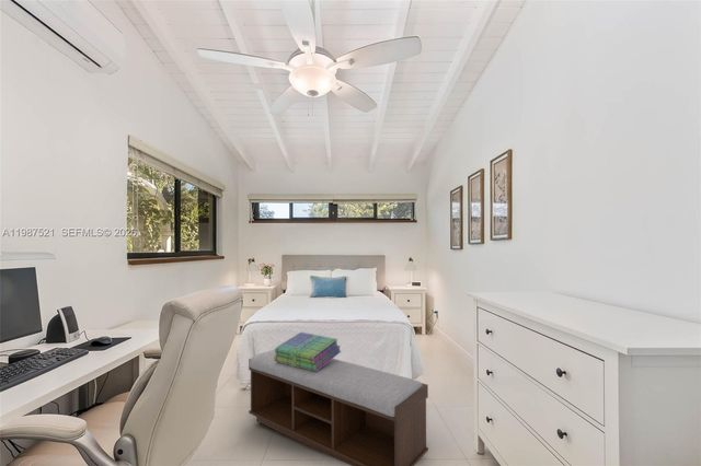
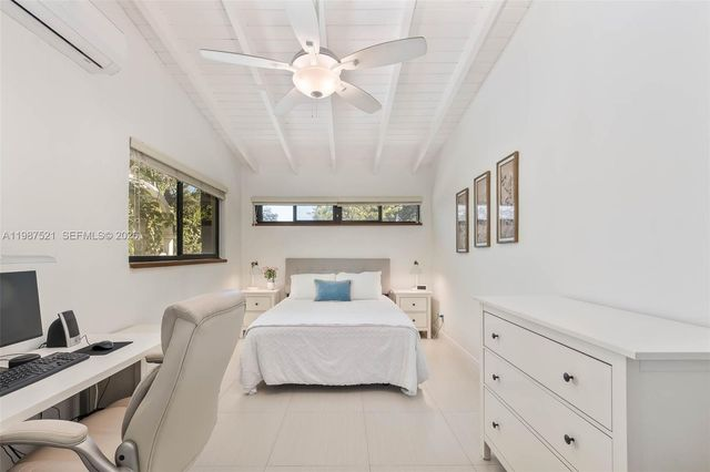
- stack of books [274,331,342,371]
- bench [248,349,429,466]
